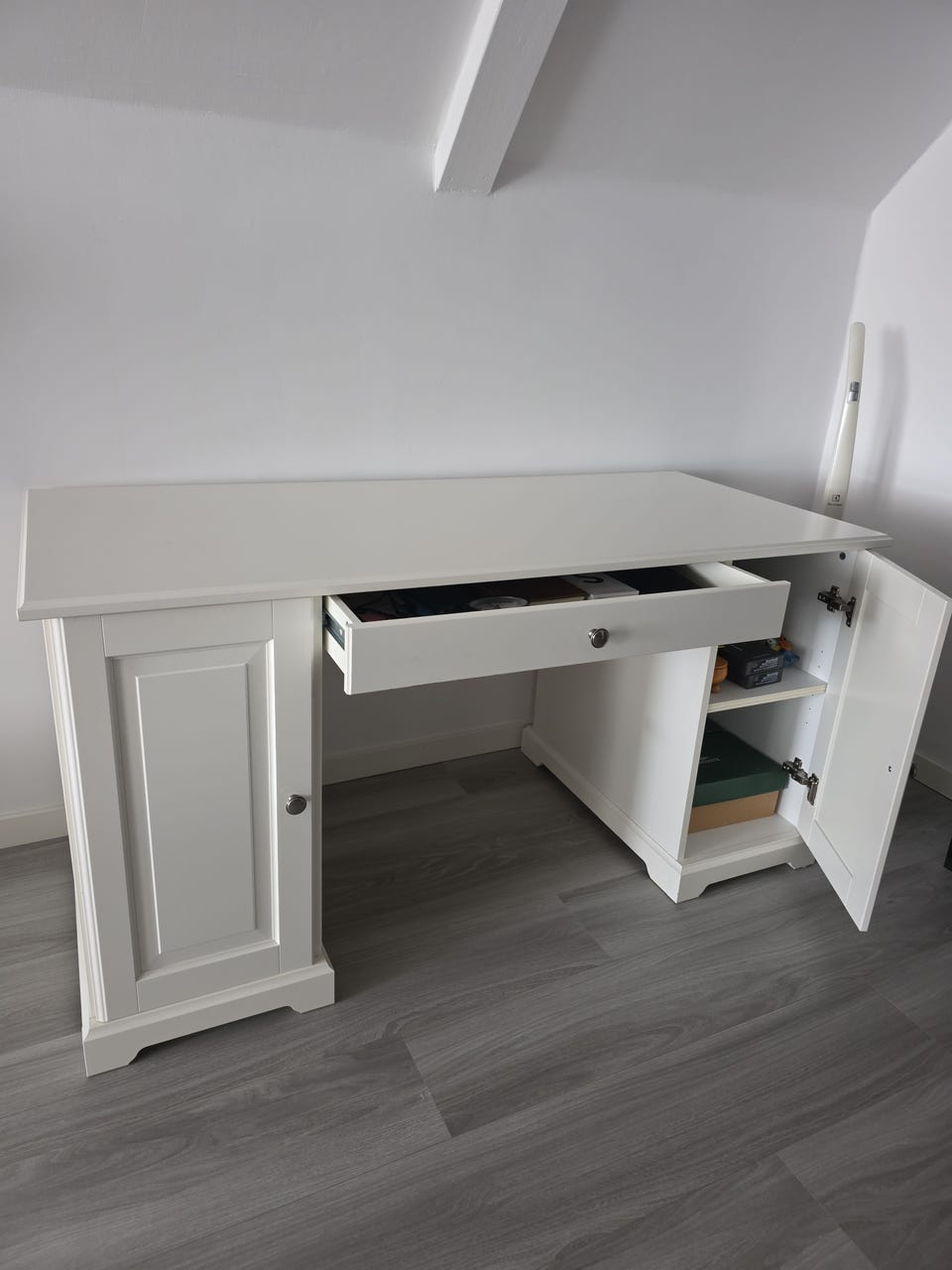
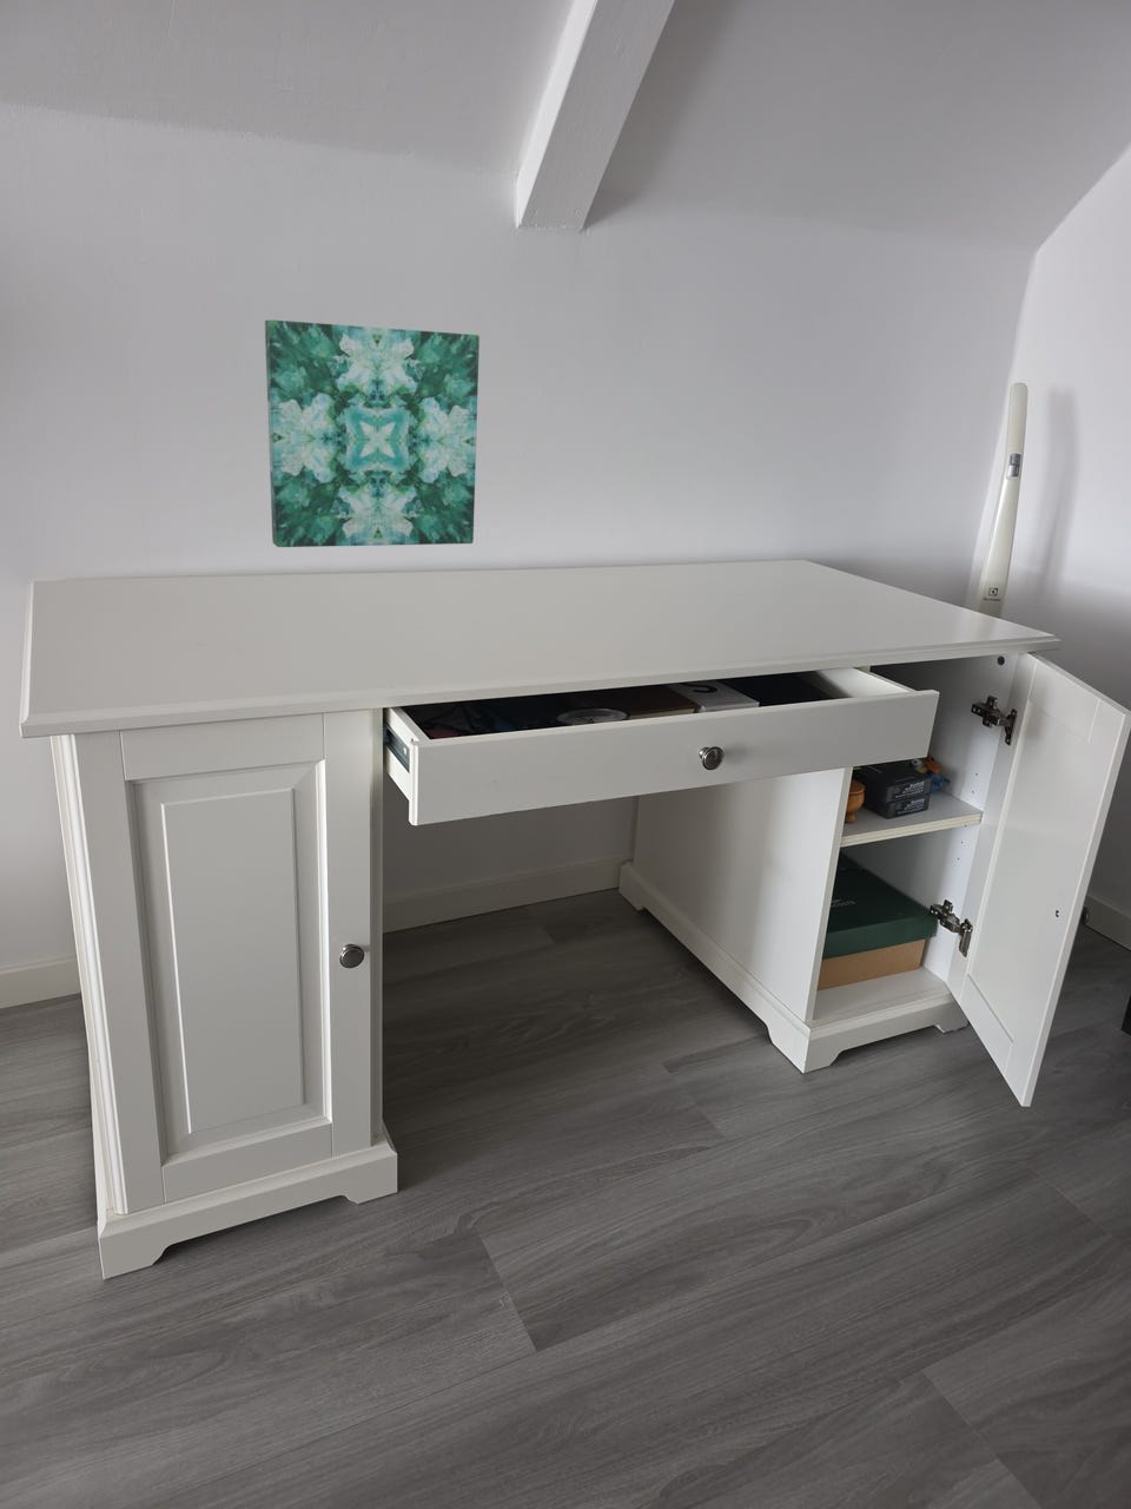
+ wall art [264,320,481,548]
